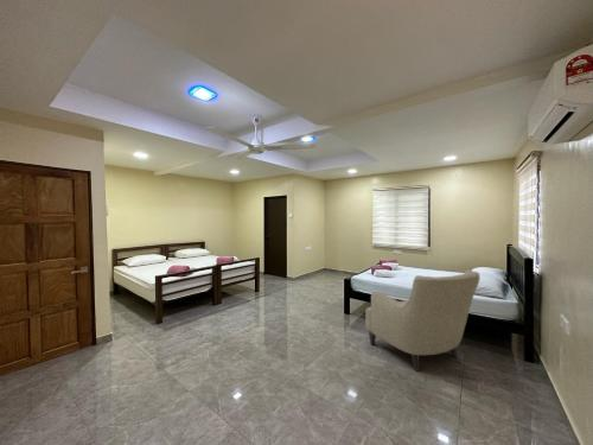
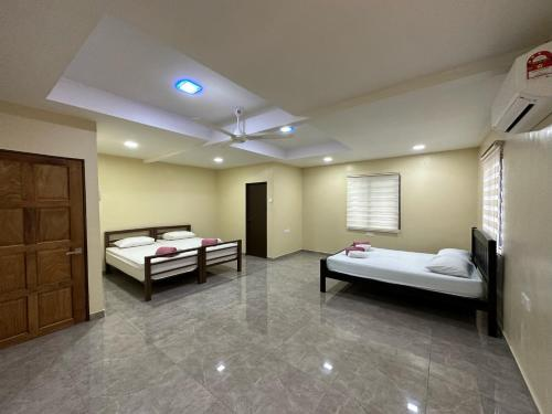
- chair [364,268,482,373]
